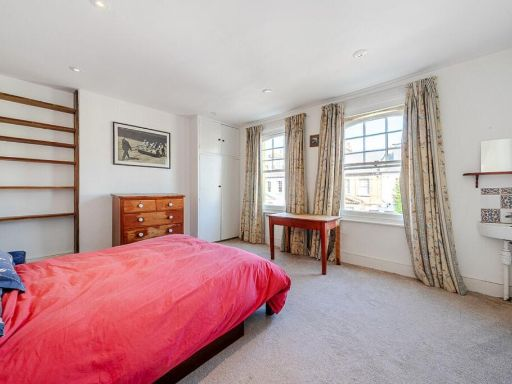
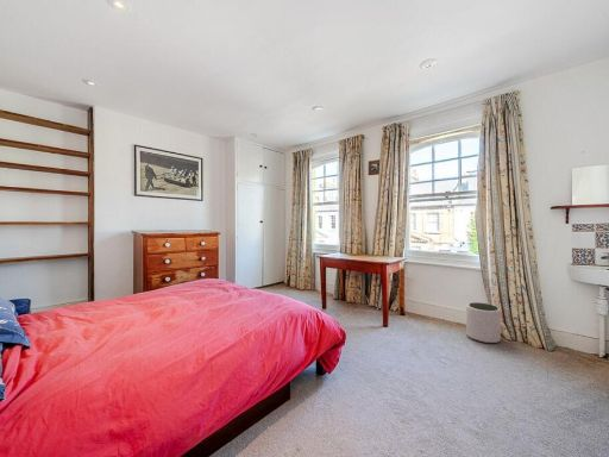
+ plant pot [465,301,502,344]
